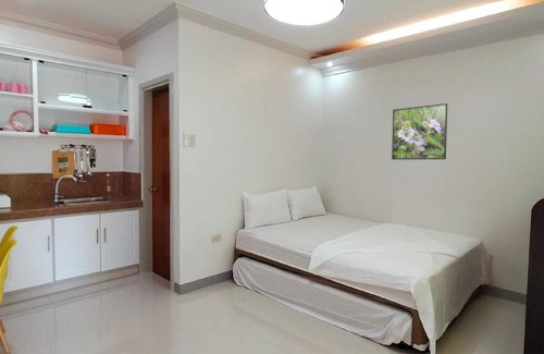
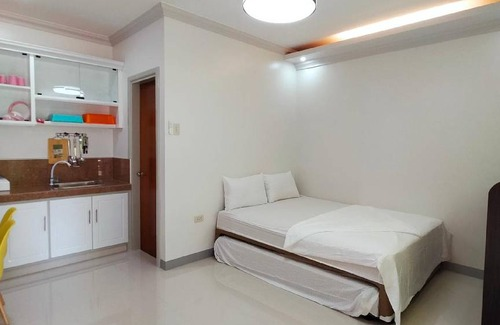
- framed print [391,102,448,161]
